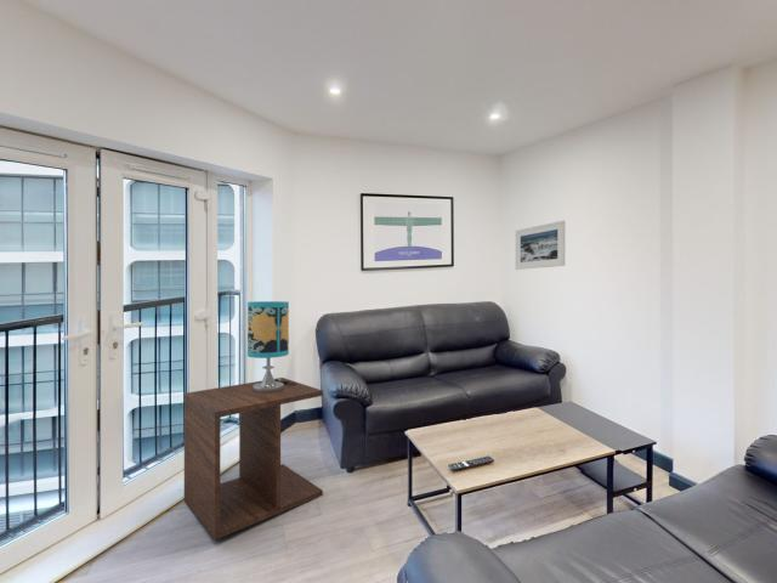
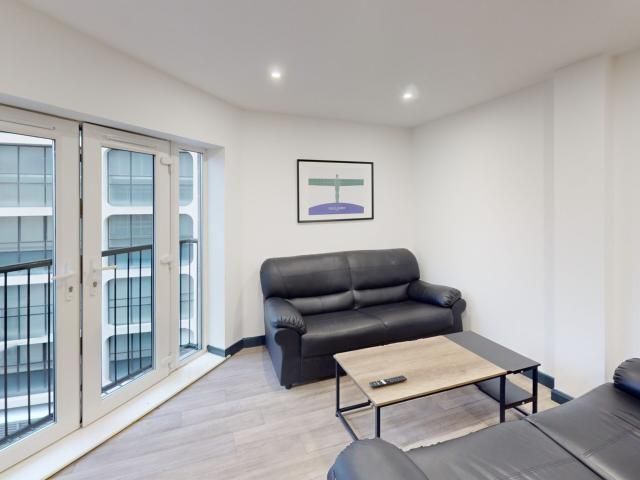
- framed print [515,220,566,271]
- table lamp [246,300,296,392]
- side table [183,377,324,542]
